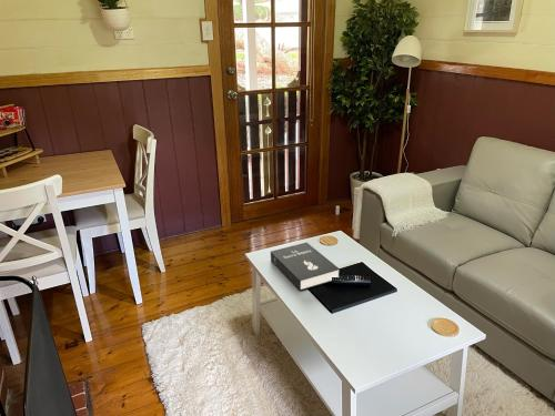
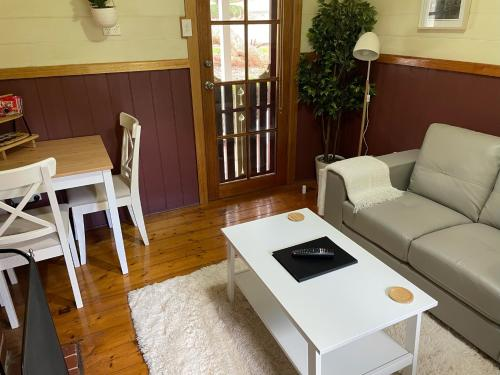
- booklet [270,242,341,292]
